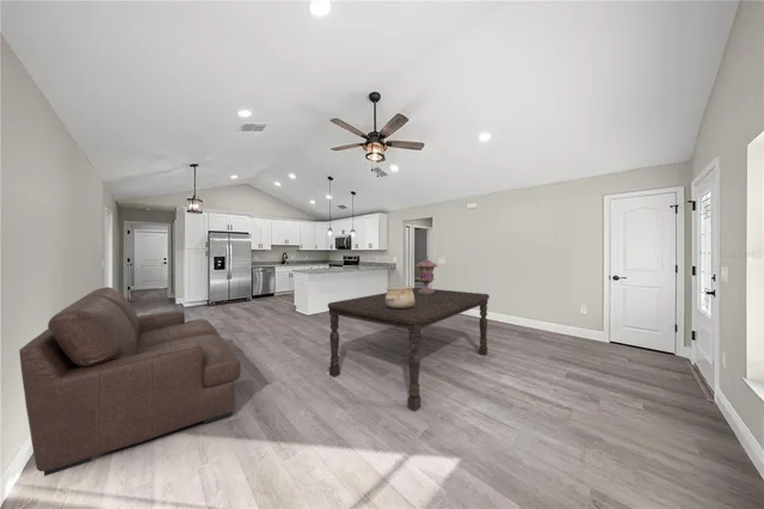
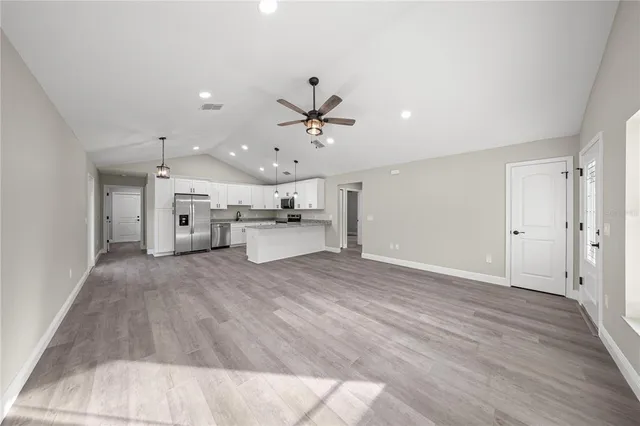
- decorative urn [414,253,438,294]
- dining table [326,287,491,412]
- ceramic pot [386,284,414,308]
- sofa [18,286,242,477]
